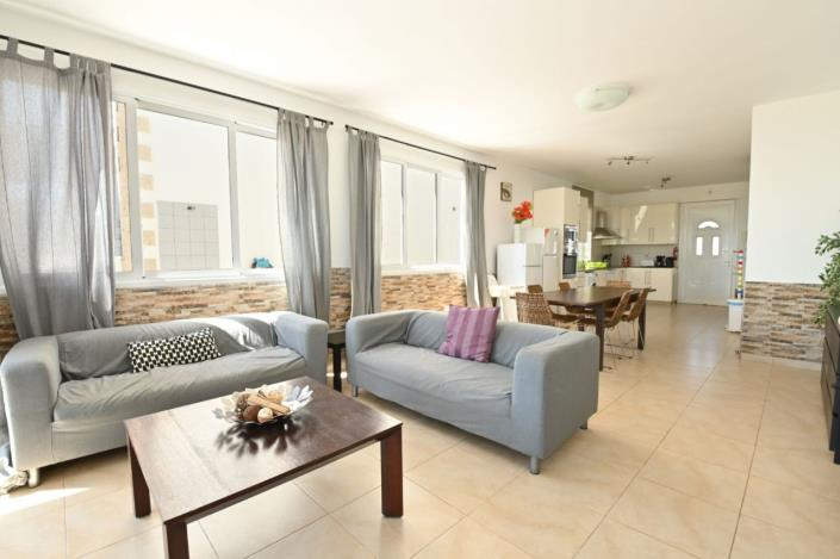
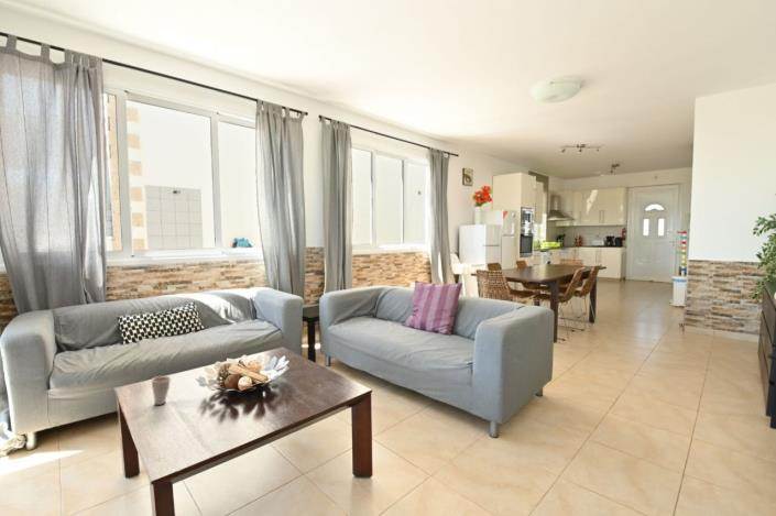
+ cup [151,375,172,406]
